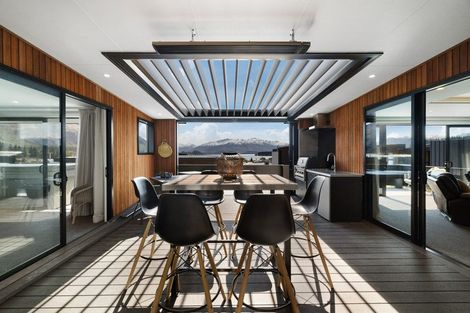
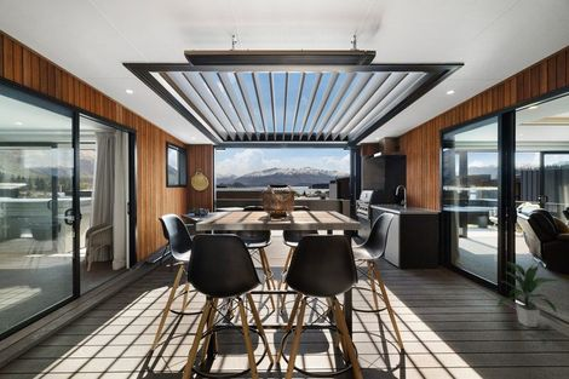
+ indoor plant [495,262,562,328]
